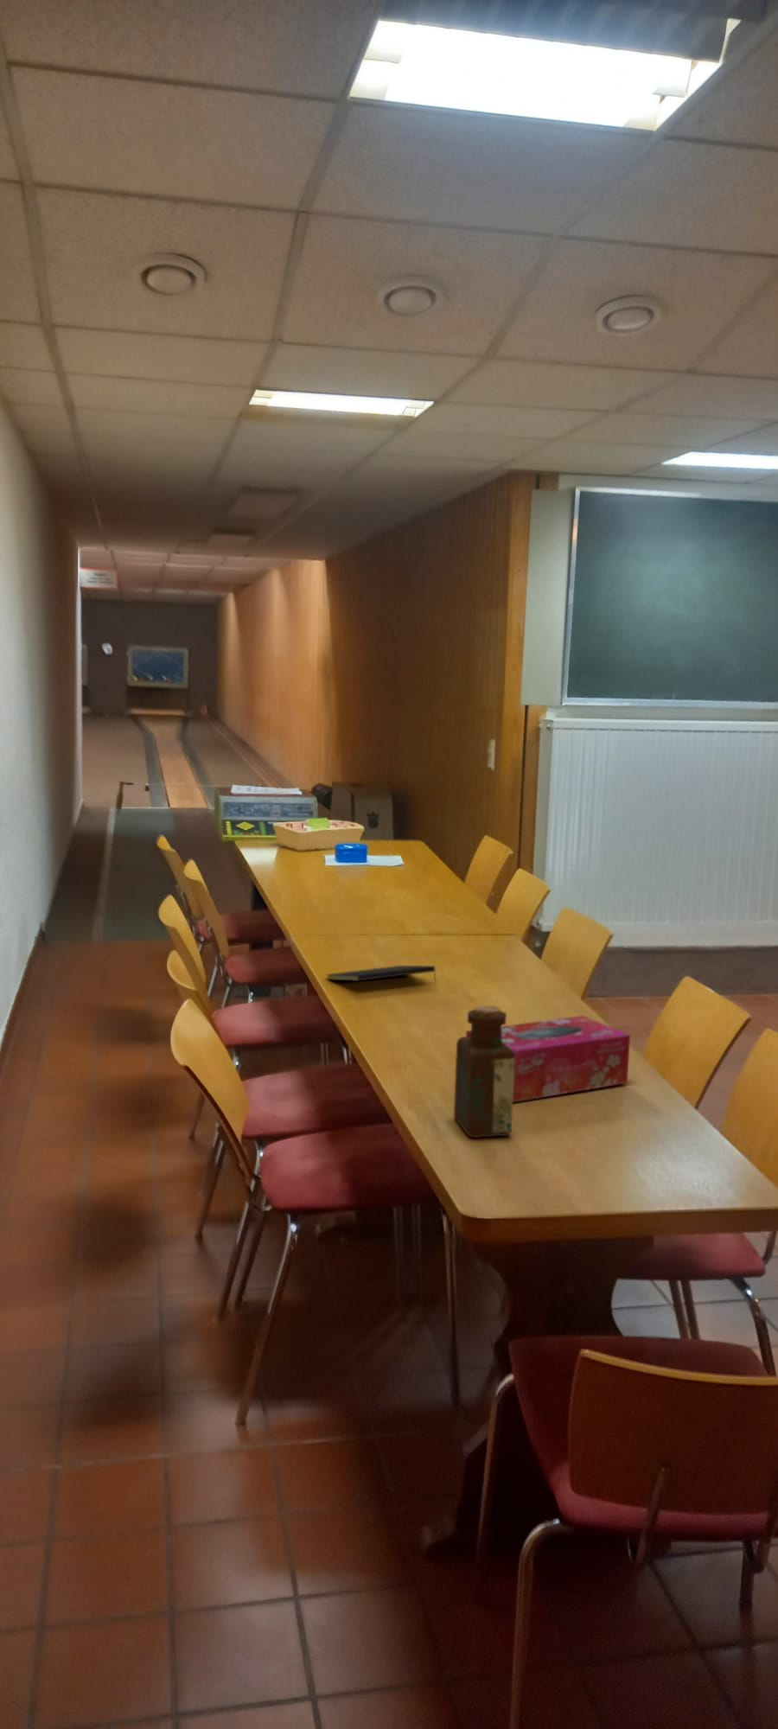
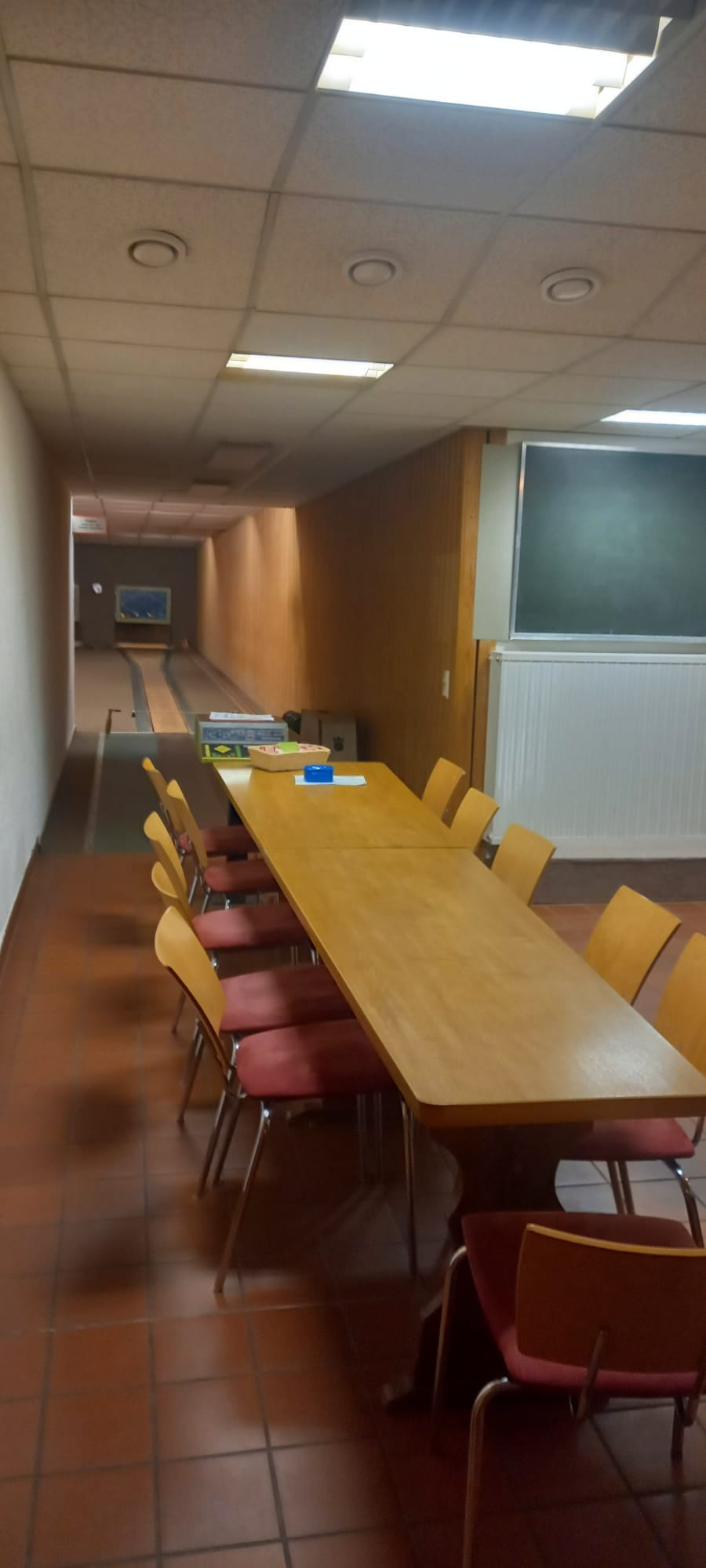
- tissue box [465,1014,631,1103]
- bottle [453,1005,515,1139]
- notepad [325,965,437,984]
